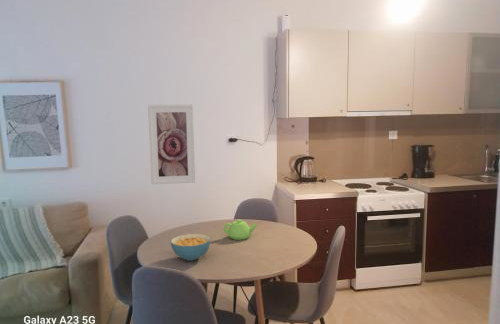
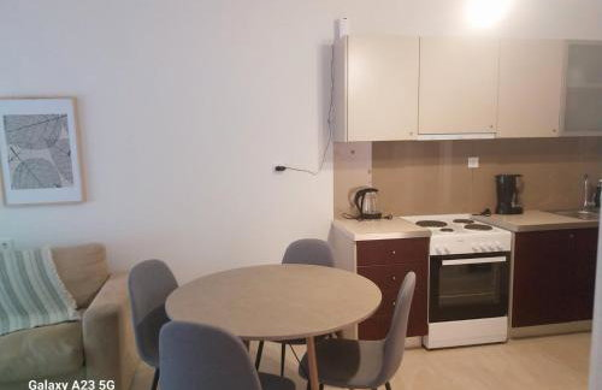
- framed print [147,104,197,185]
- cereal bowl [170,233,211,262]
- teapot [222,218,258,241]
